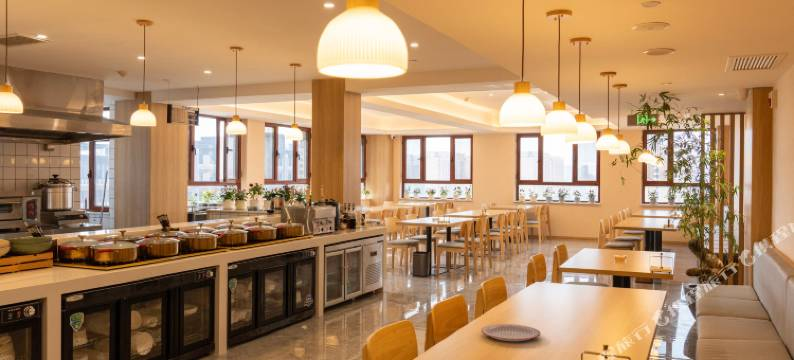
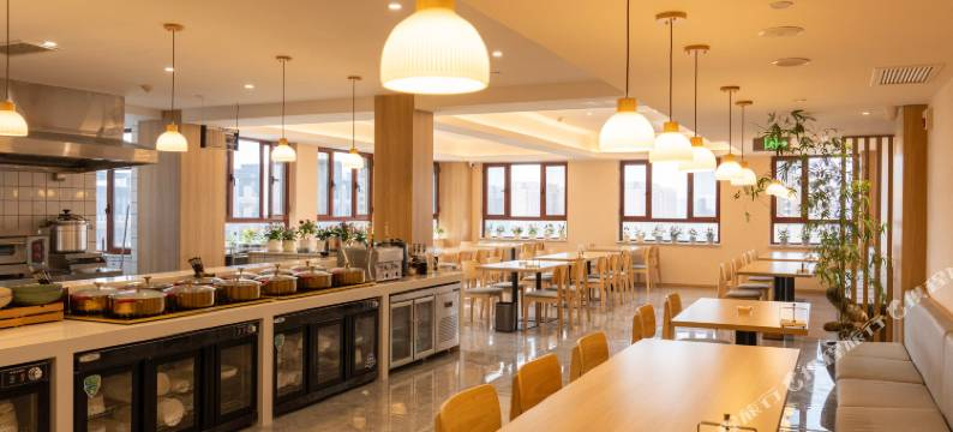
- plate [480,323,541,342]
